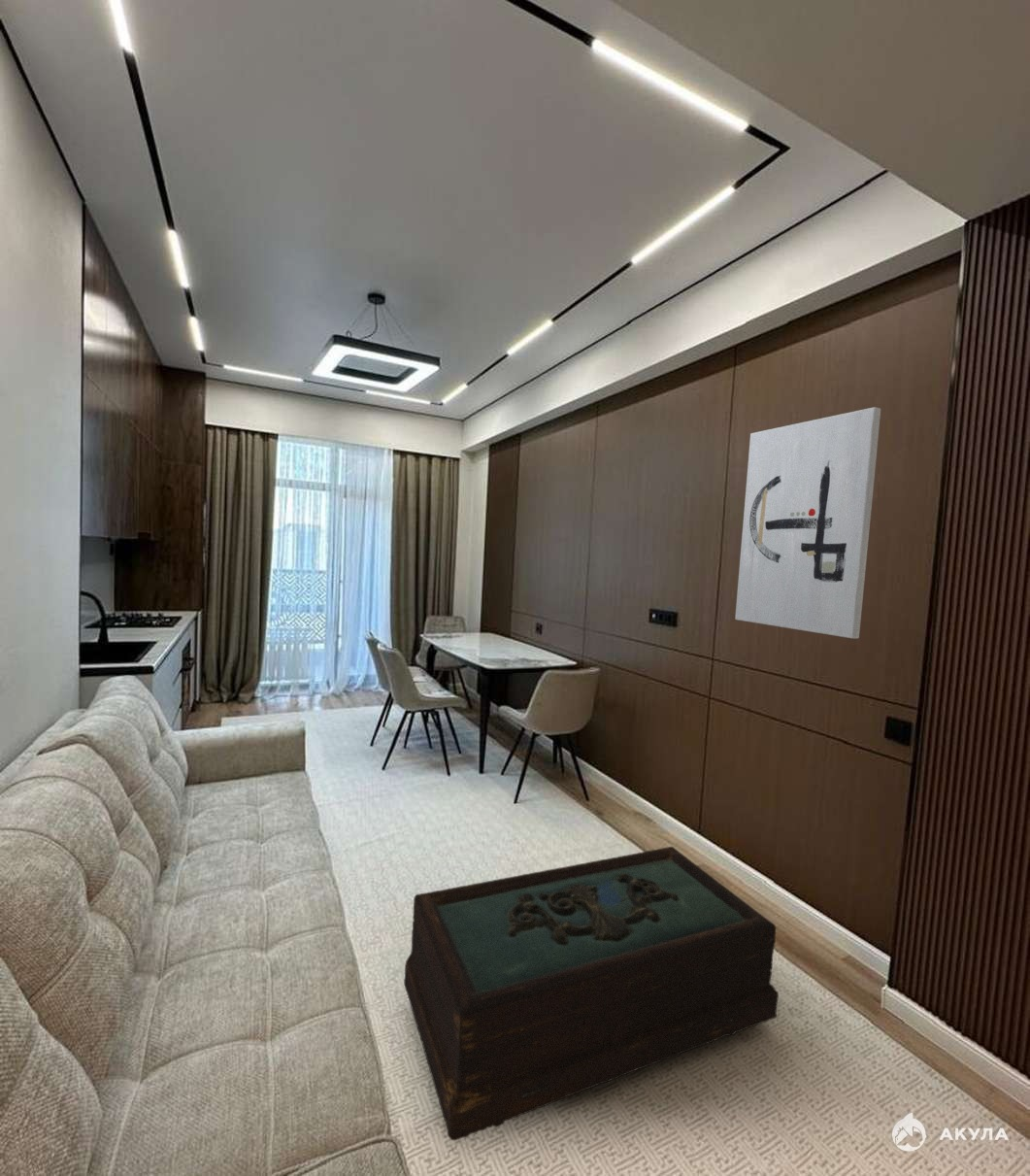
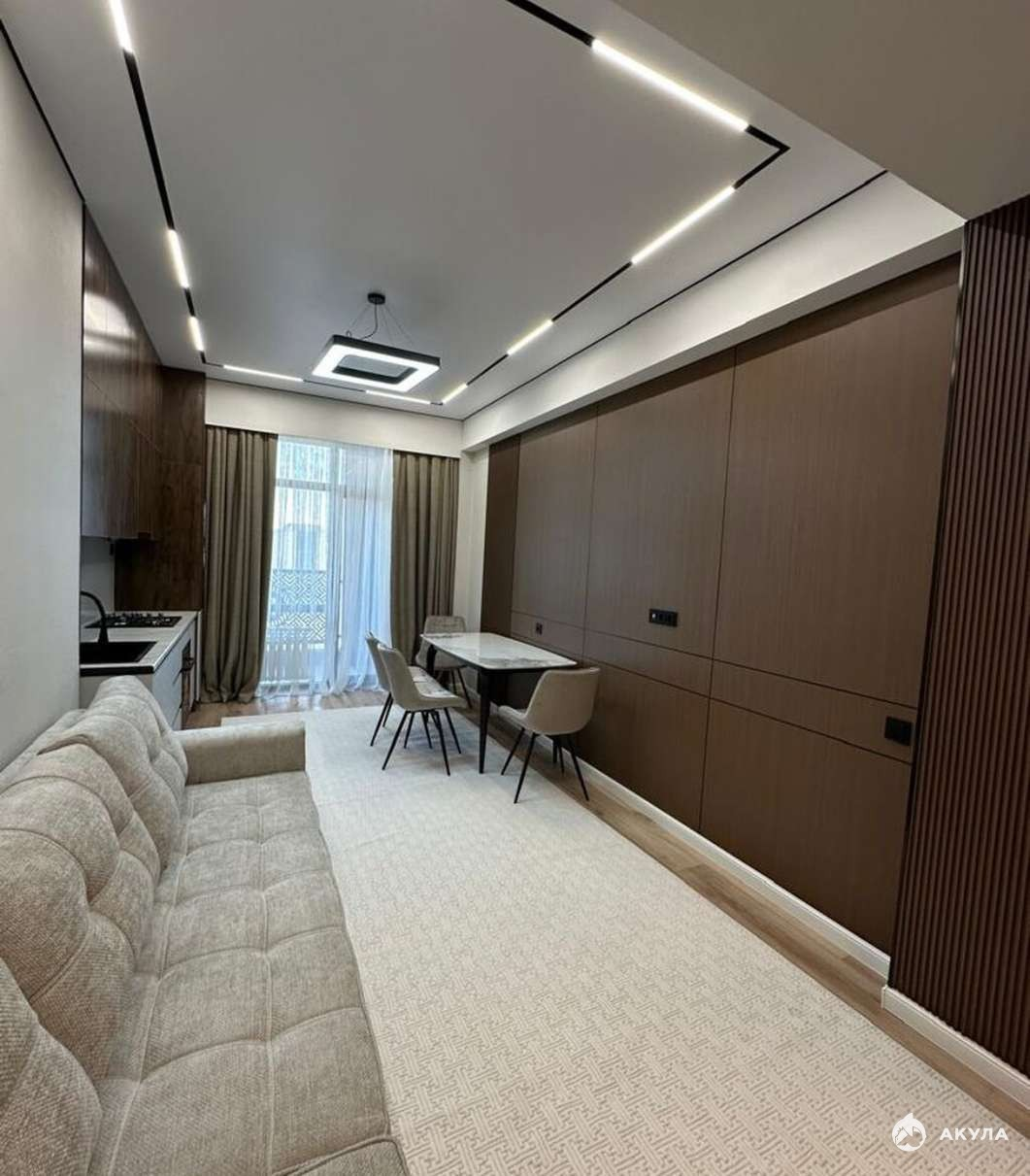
- wall art [734,406,881,640]
- coffee table [403,846,780,1142]
